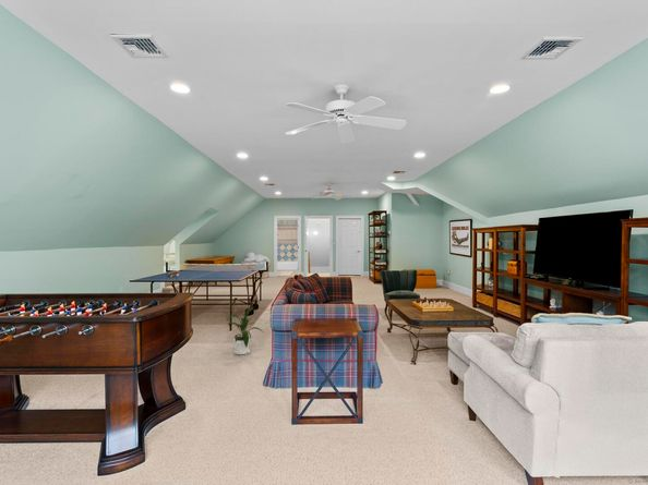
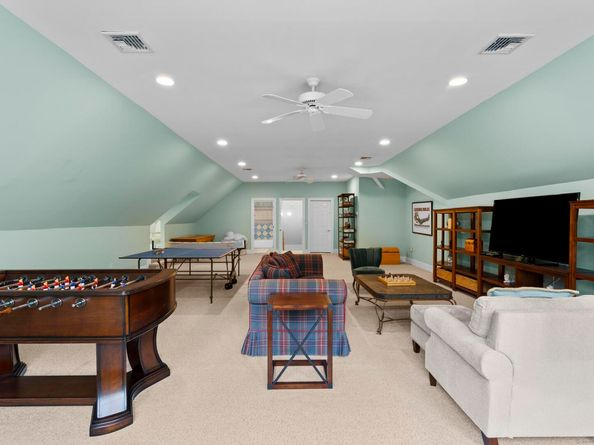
- house plant [225,306,263,355]
